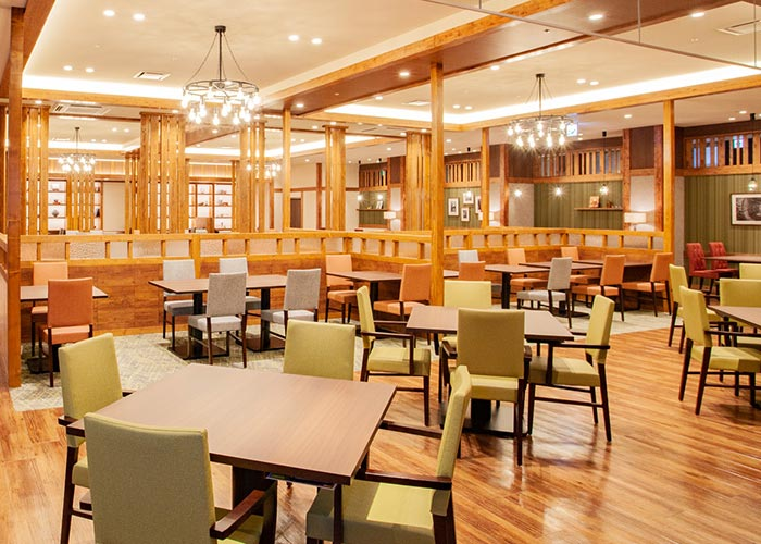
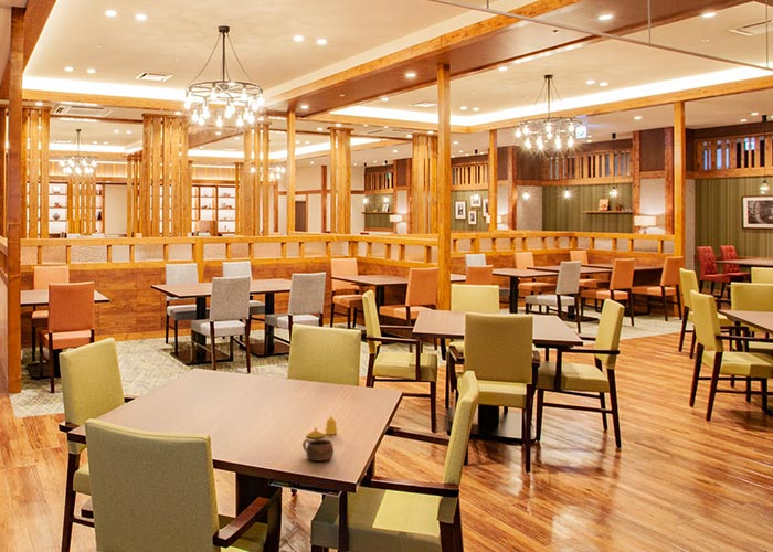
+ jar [305,415,338,439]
+ cup [301,438,335,463]
